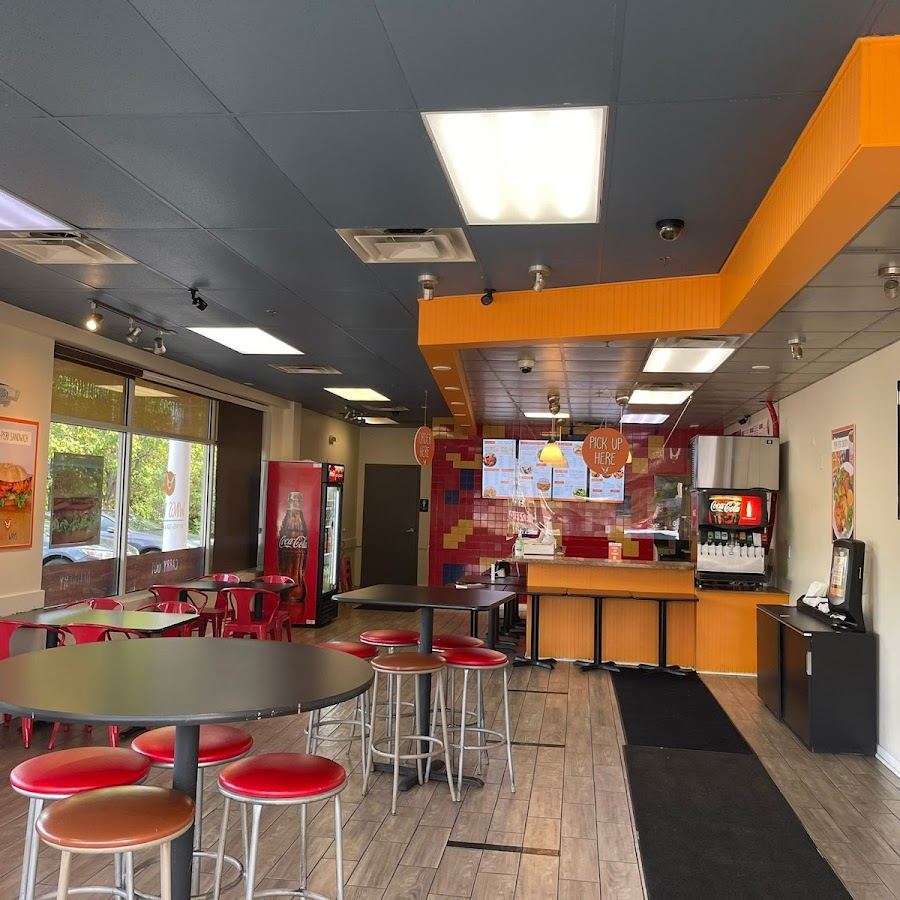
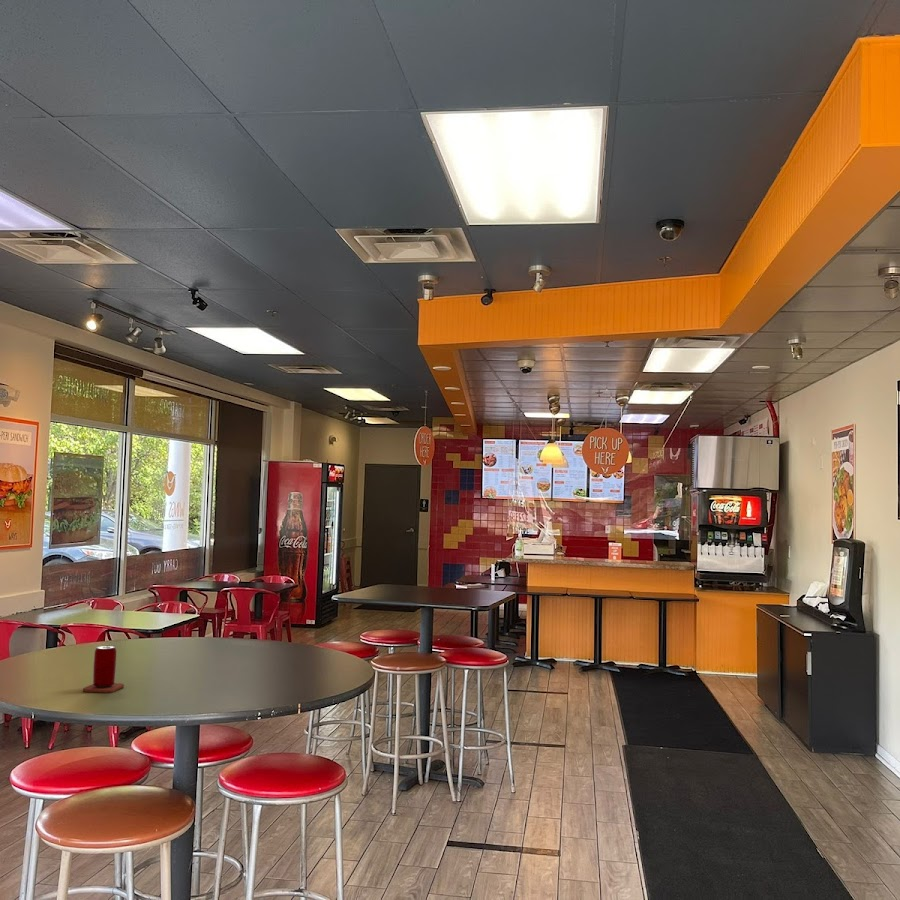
+ beer can [82,645,125,694]
